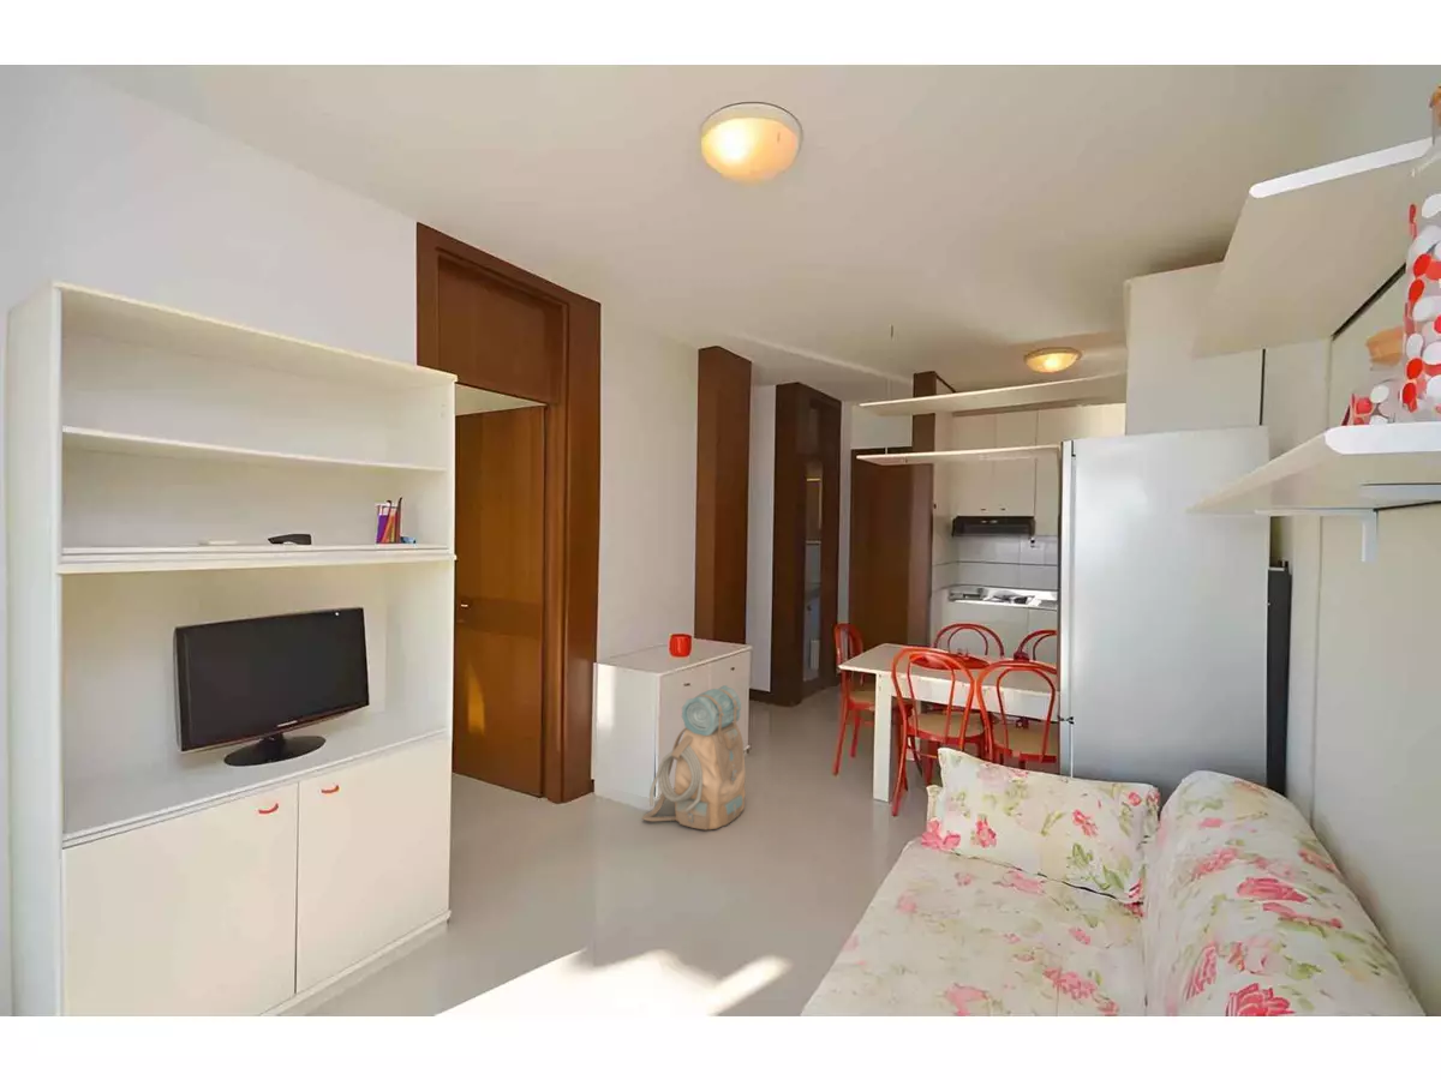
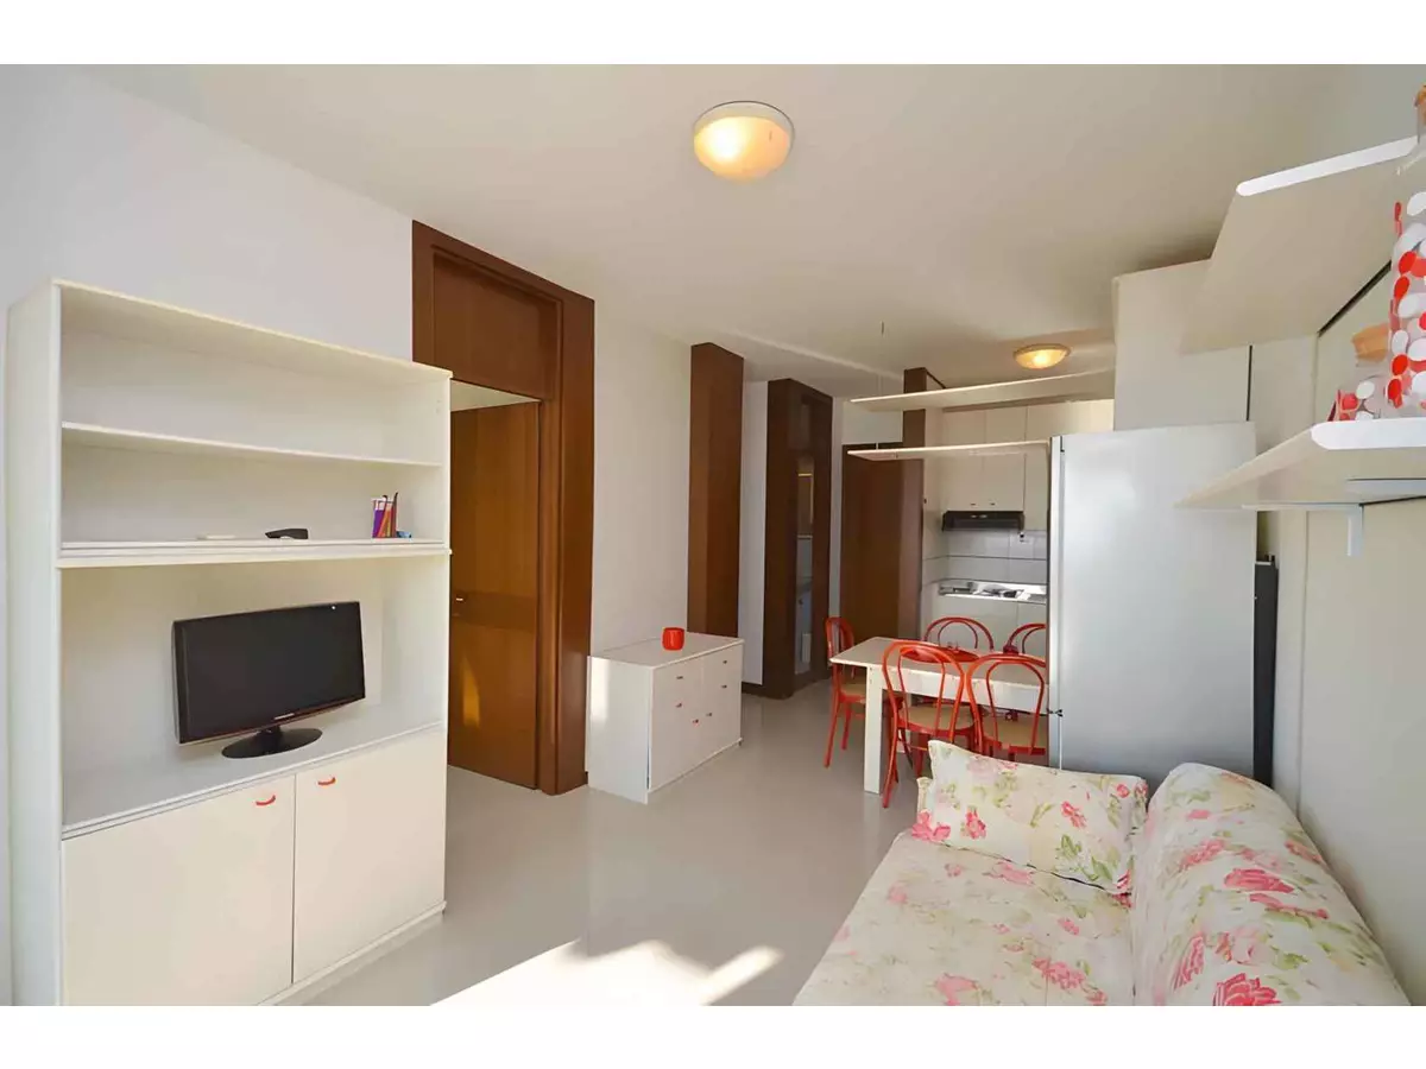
- backpack [641,684,747,832]
